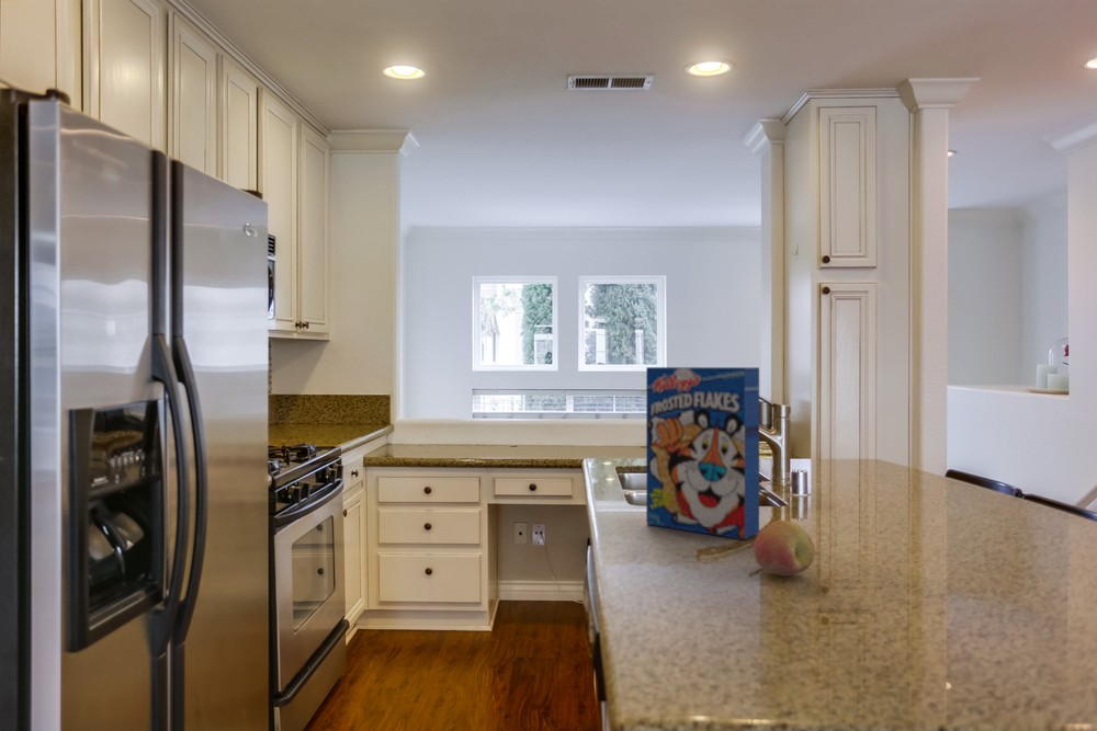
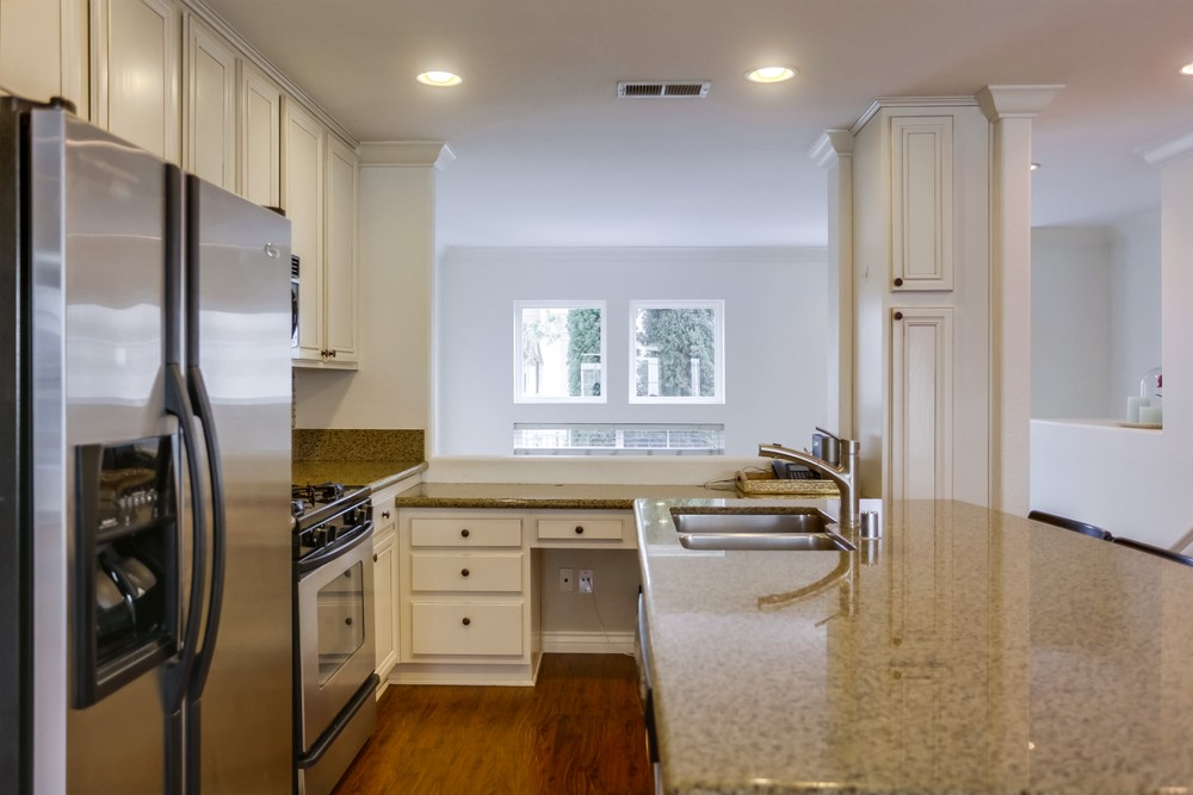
- fruit [753,519,816,576]
- cereal box [645,366,760,540]
